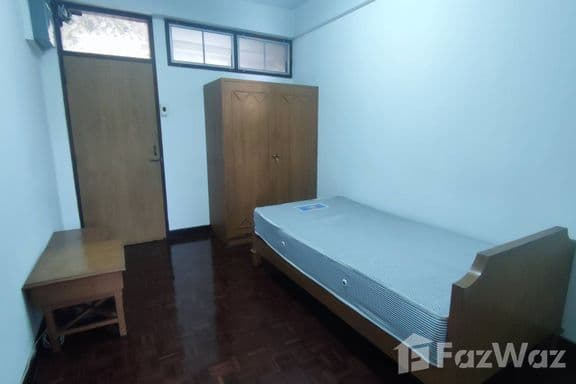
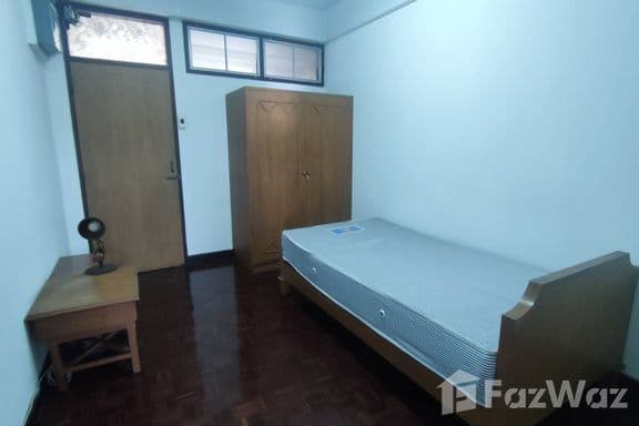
+ desk lamp [77,216,120,276]
